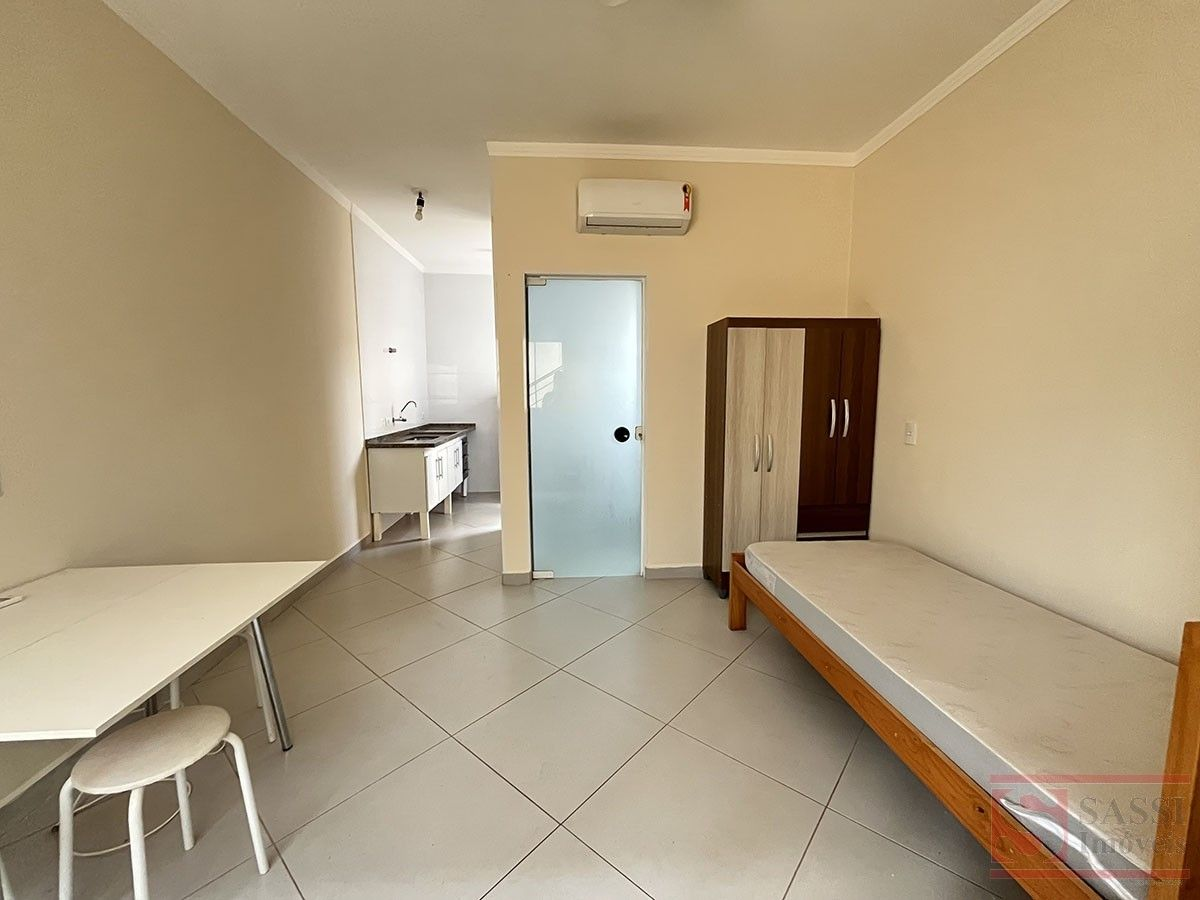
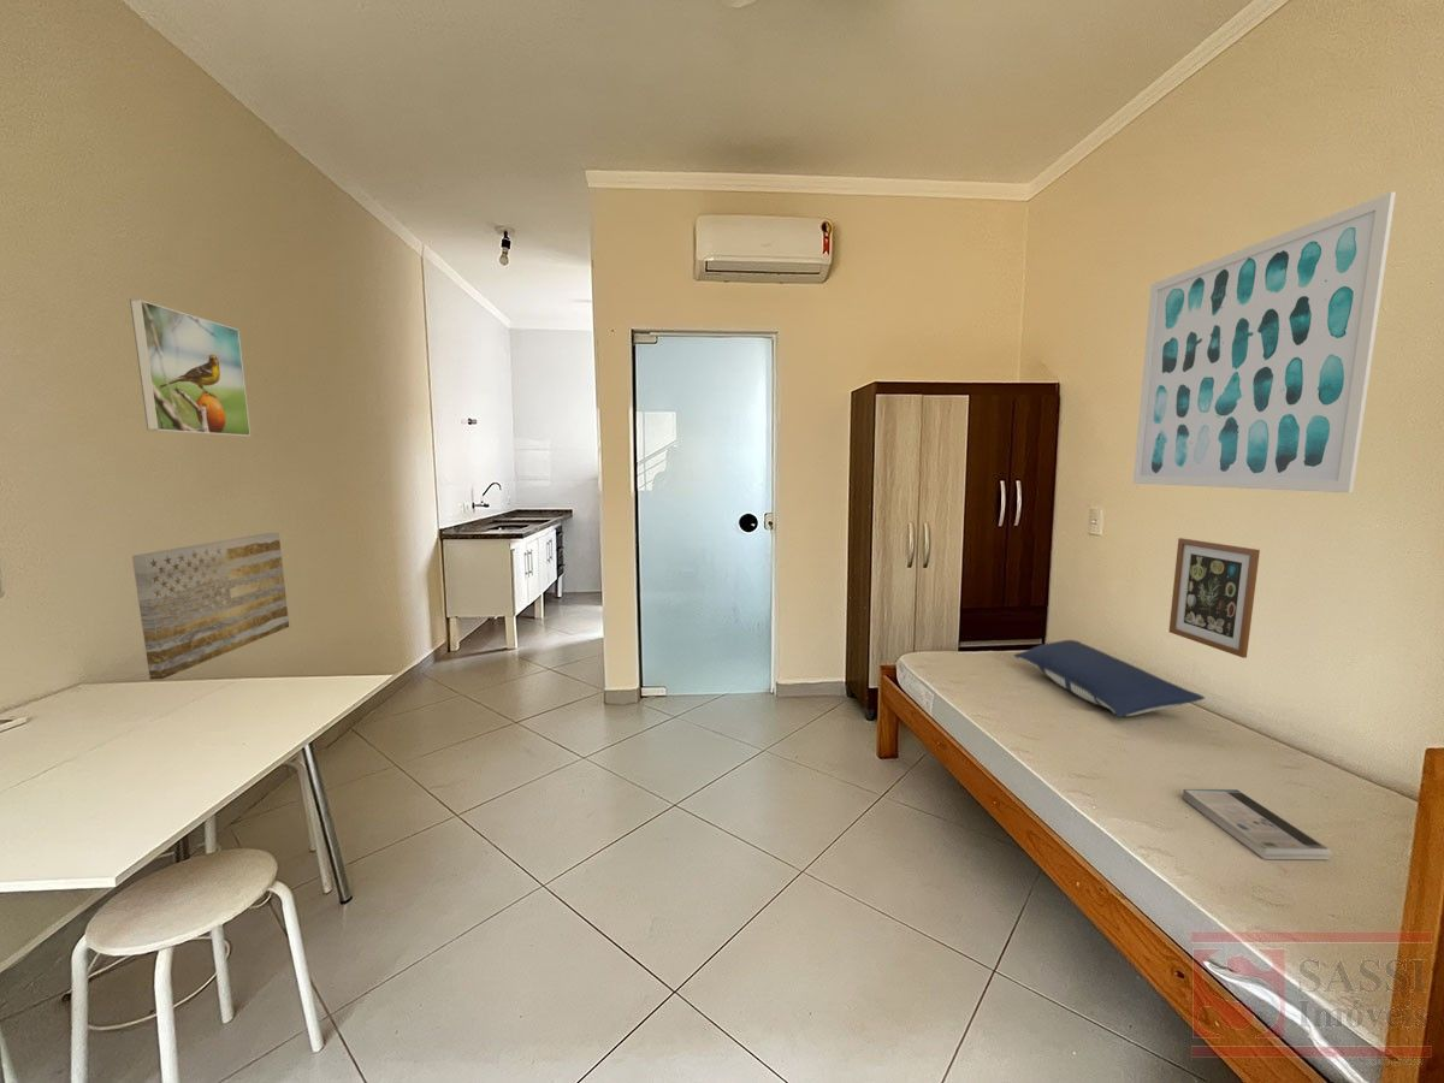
+ pillow [1012,639,1206,718]
+ wall art [1167,537,1261,659]
+ wall art [1132,191,1397,493]
+ wall art [131,532,290,681]
+ book [1182,788,1333,860]
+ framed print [129,298,251,437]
